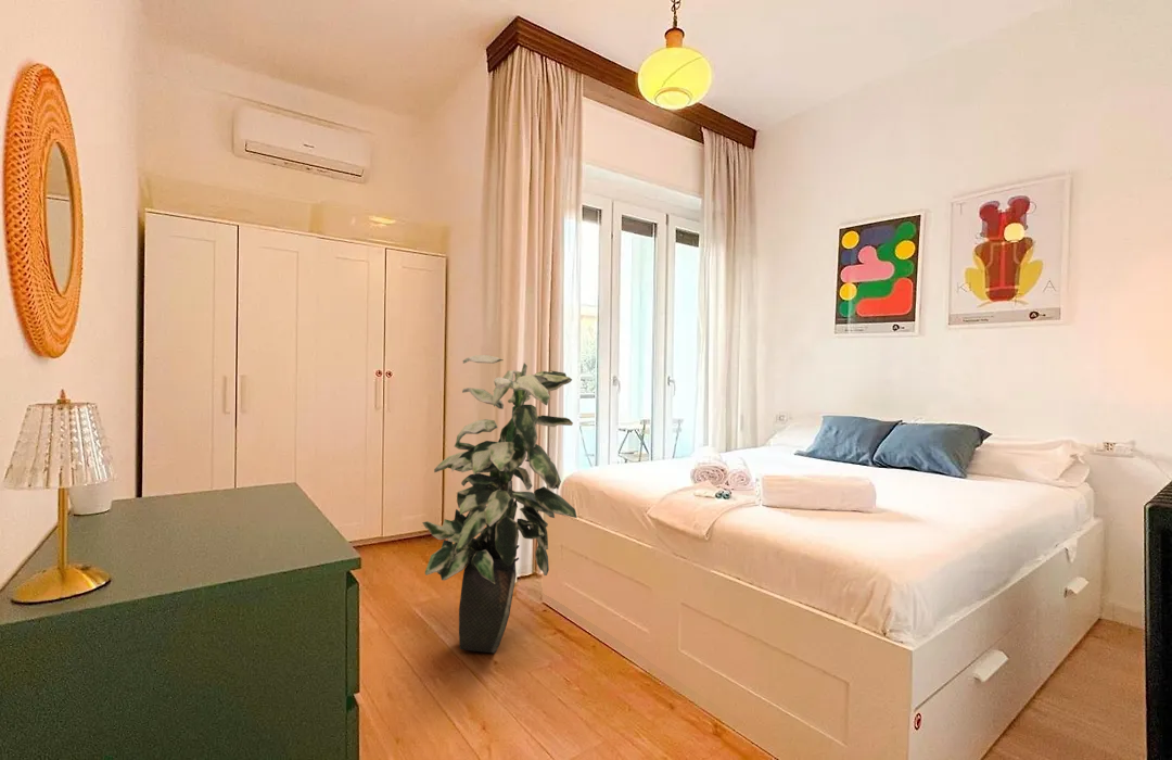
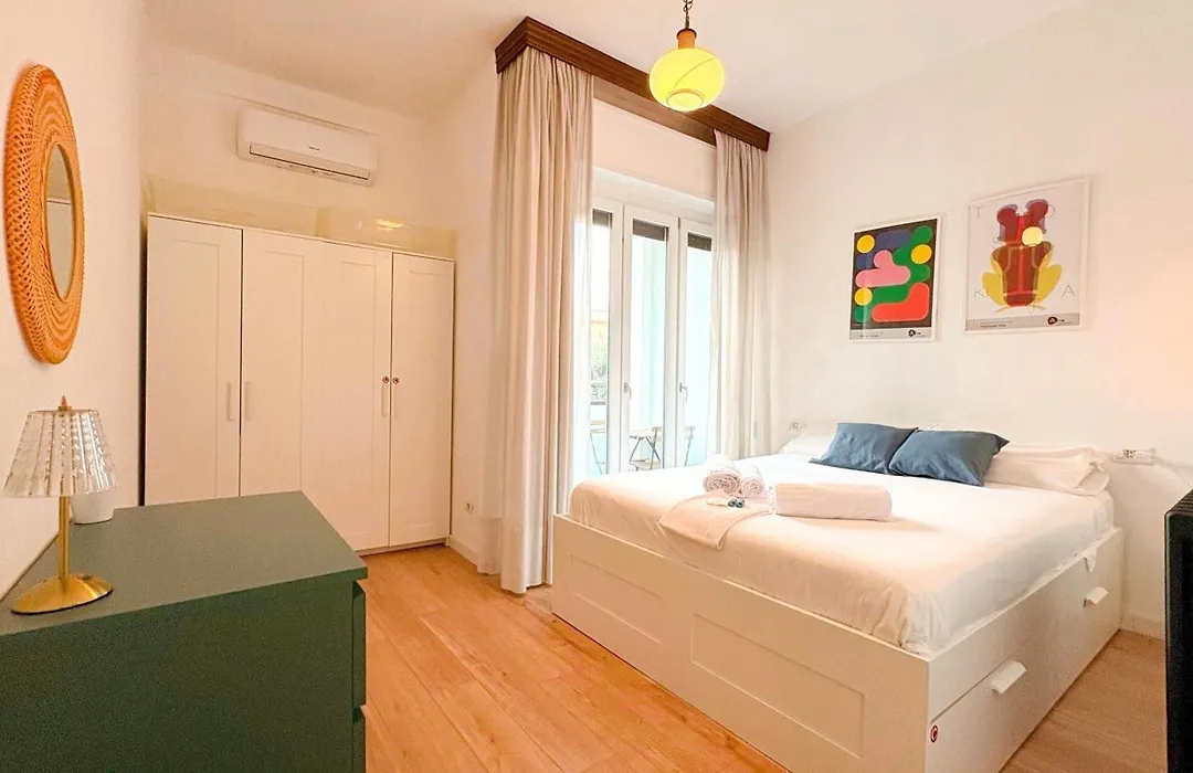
- indoor plant [421,354,578,654]
